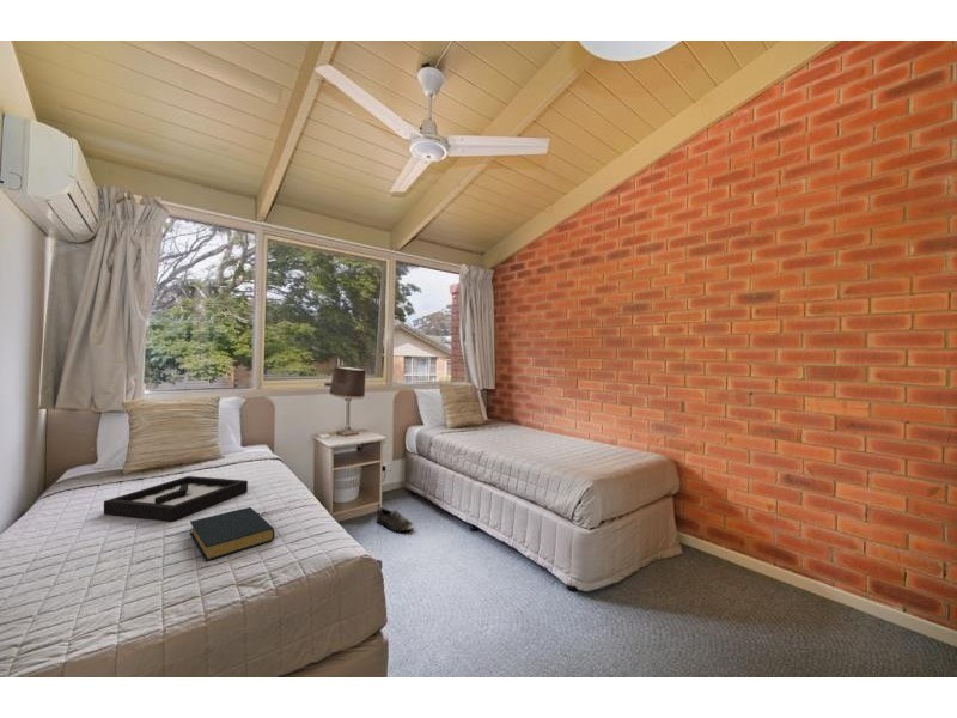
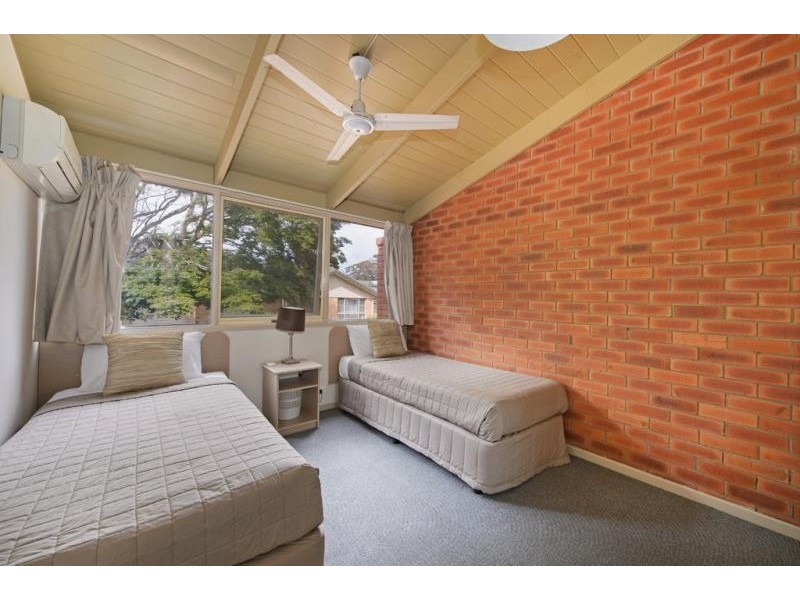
- hardback book [189,506,276,562]
- decorative tray [103,475,249,523]
- shoe [374,505,415,533]
